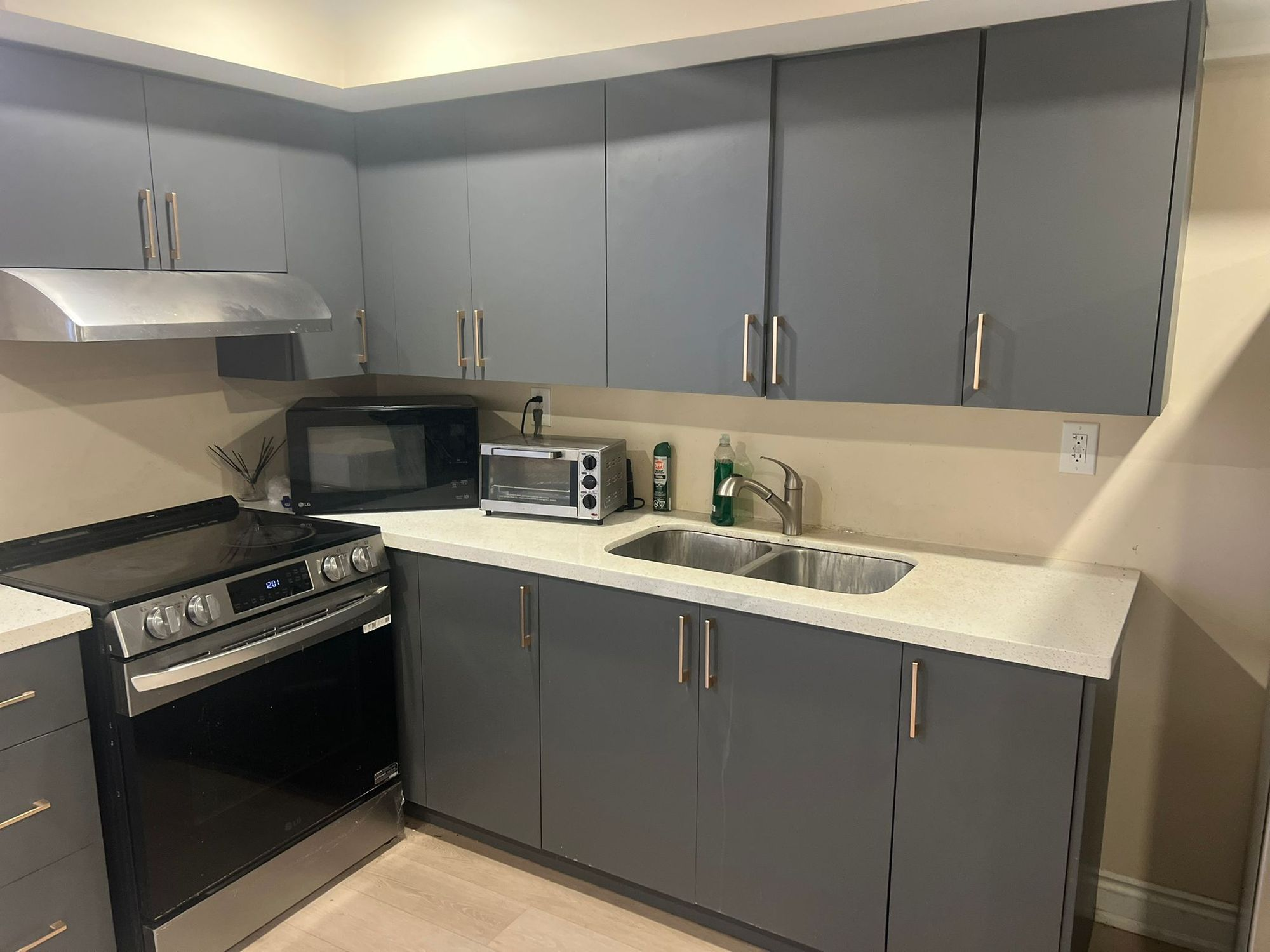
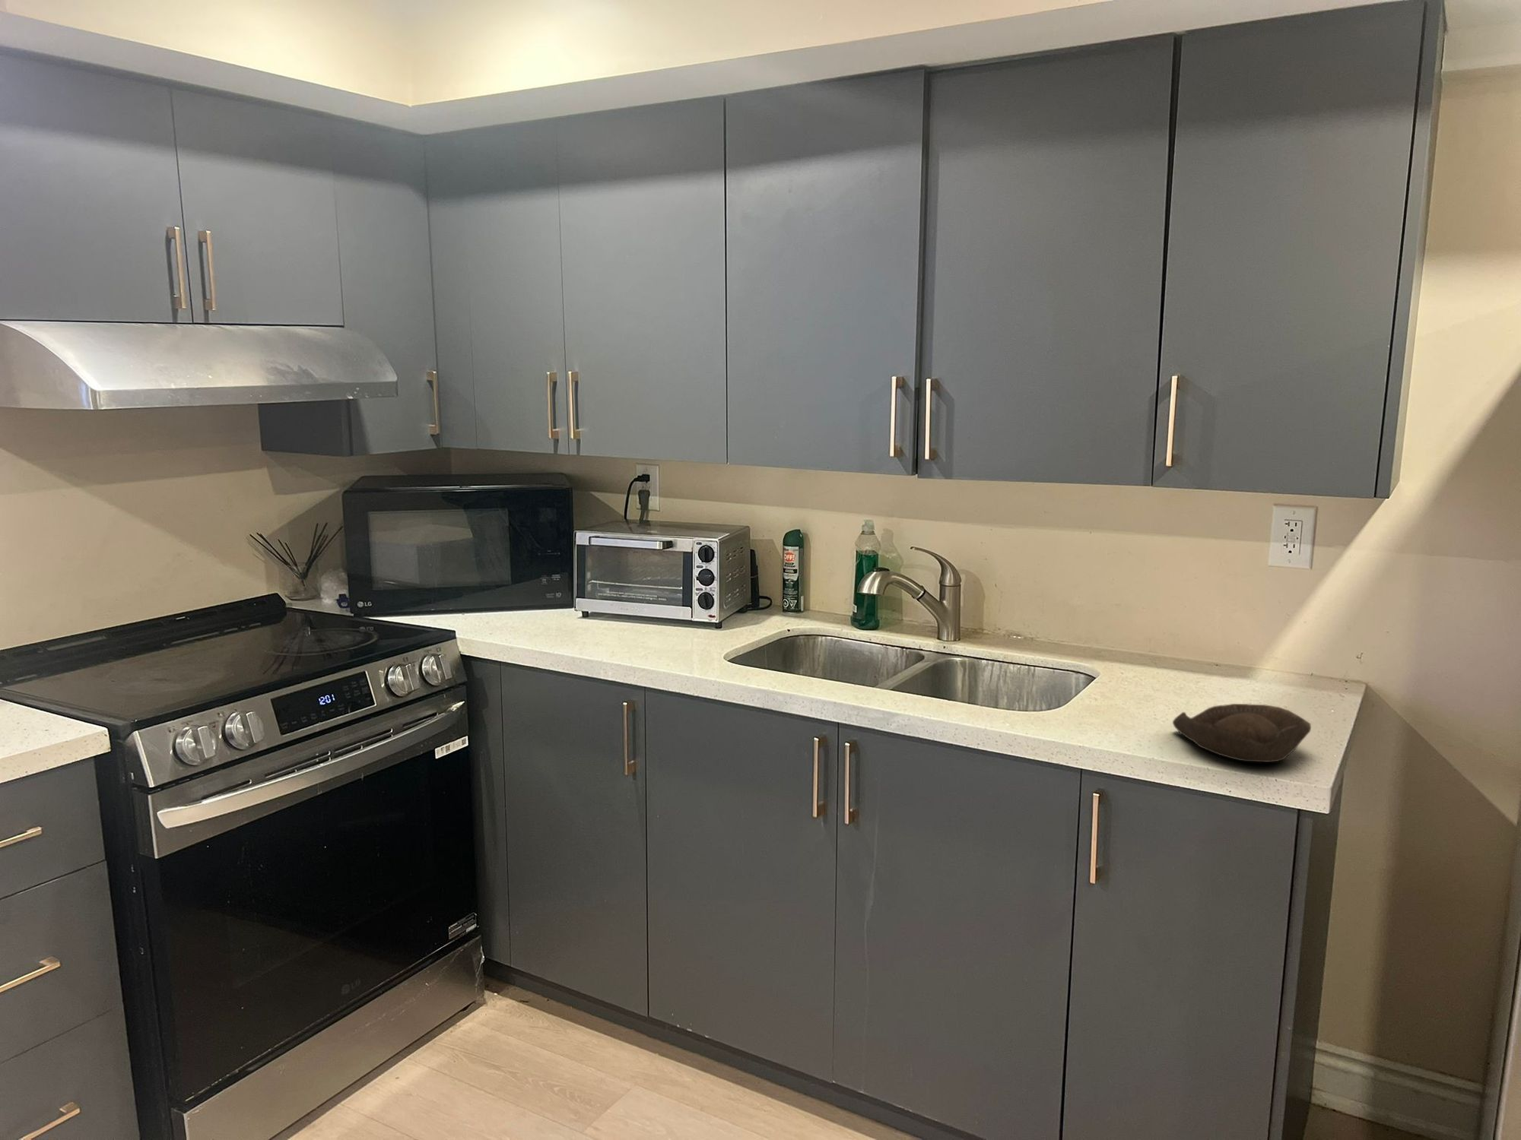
+ bowl [1172,703,1311,763]
